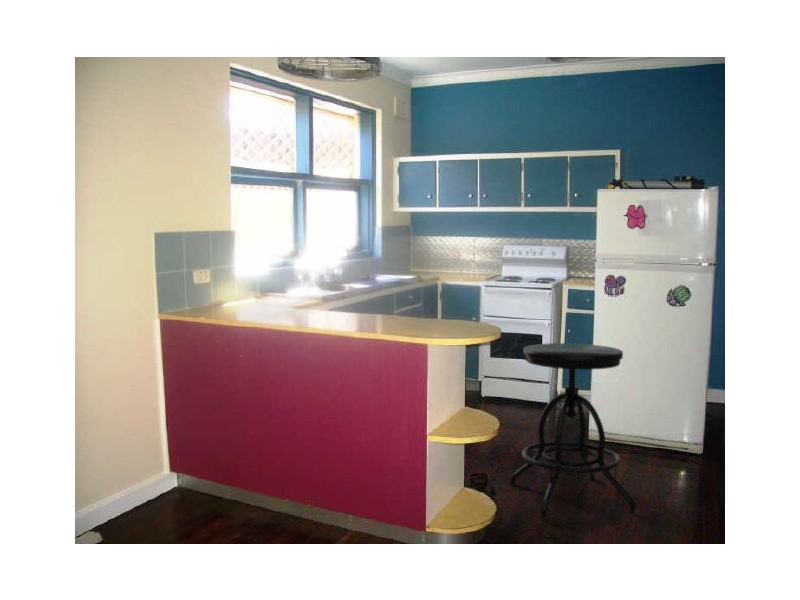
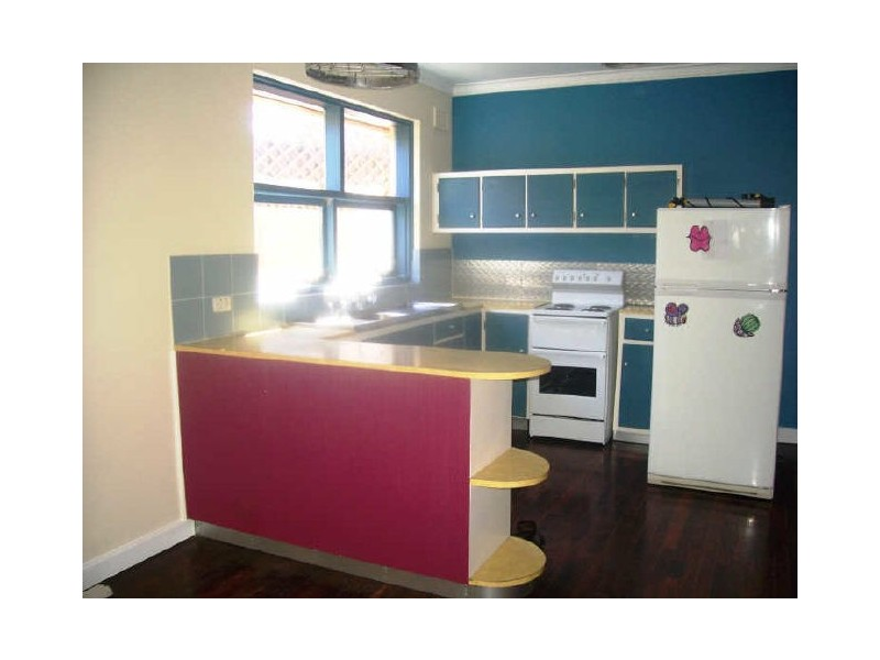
- stool [509,342,637,519]
